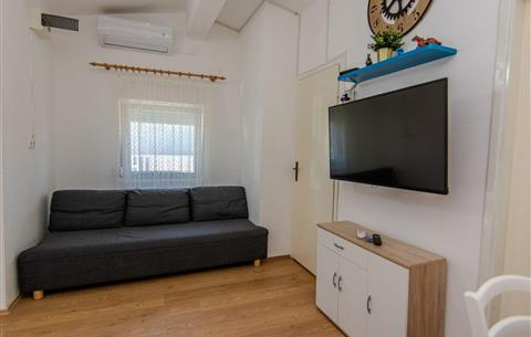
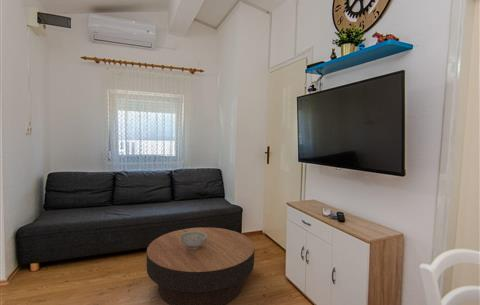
+ coffee table [146,226,255,305]
+ decorative bowl [180,231,207,250]
